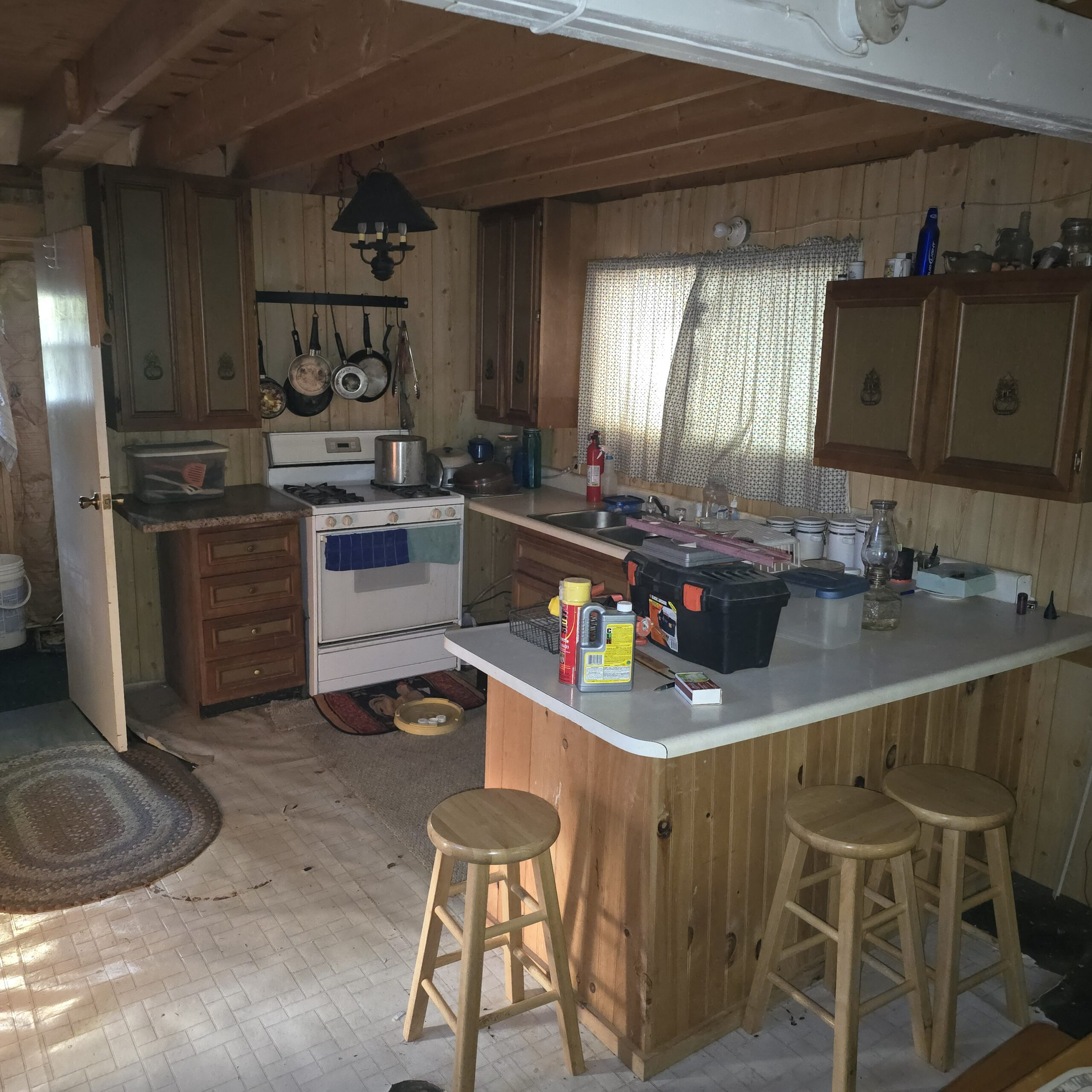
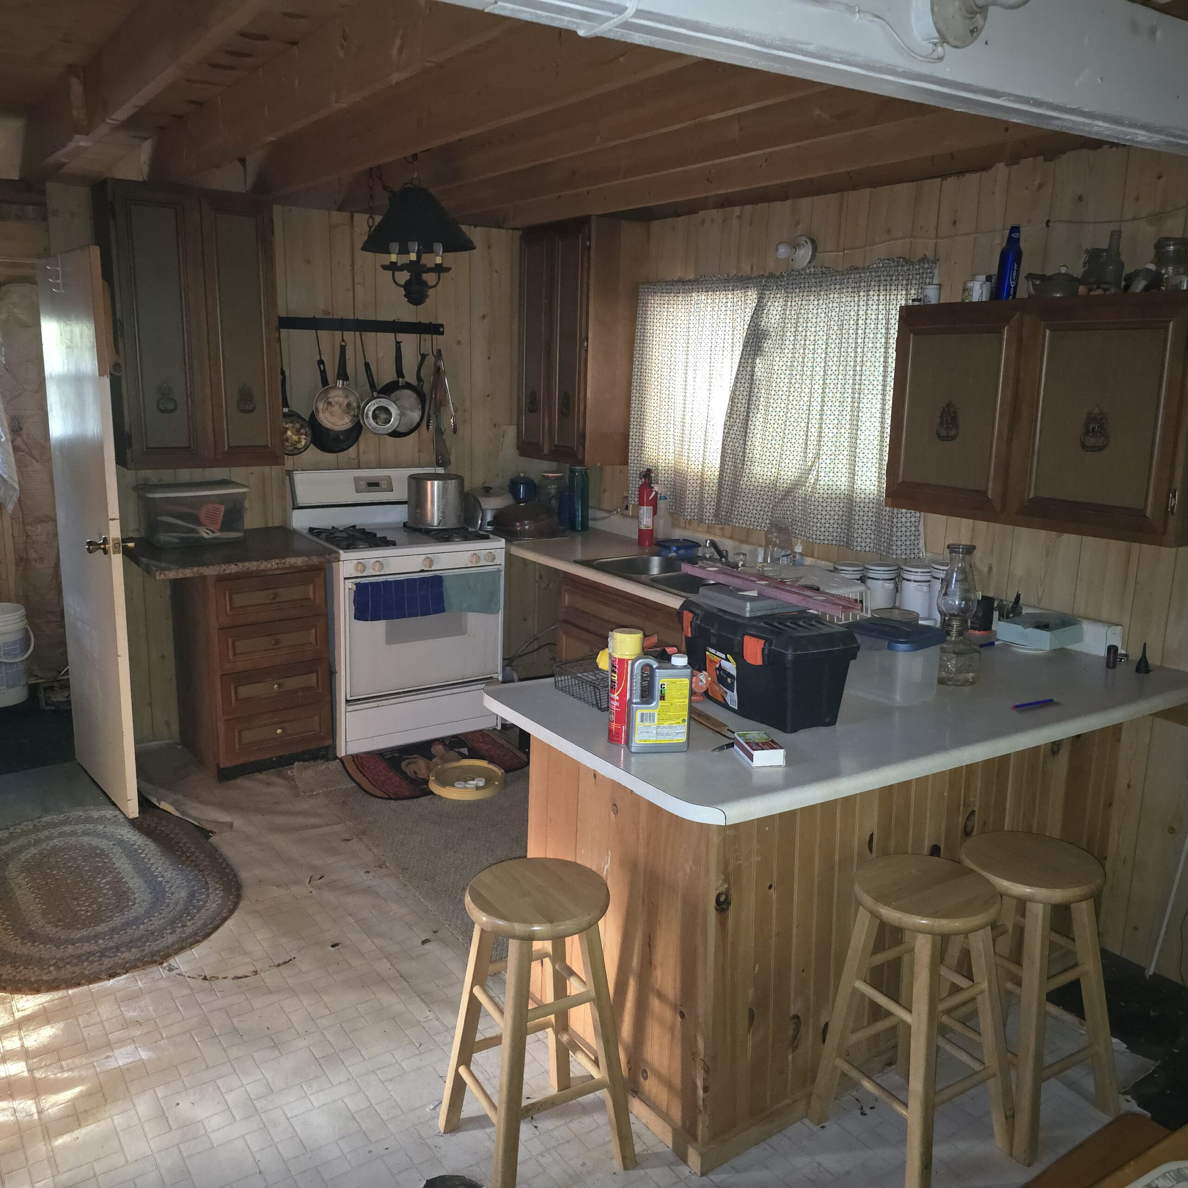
+ pen [1012,697,1059,709]
